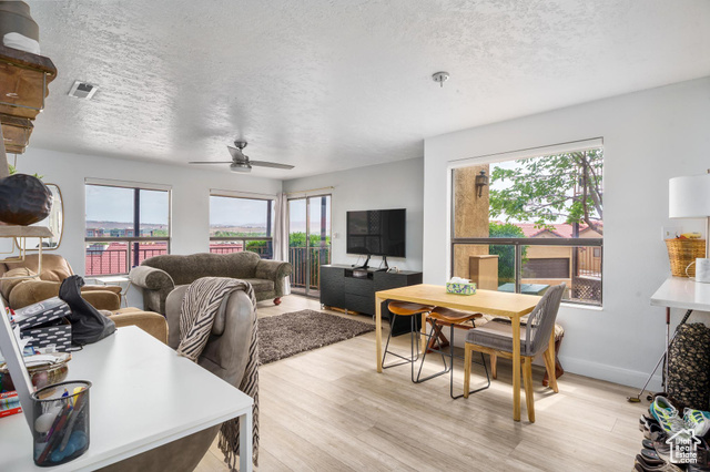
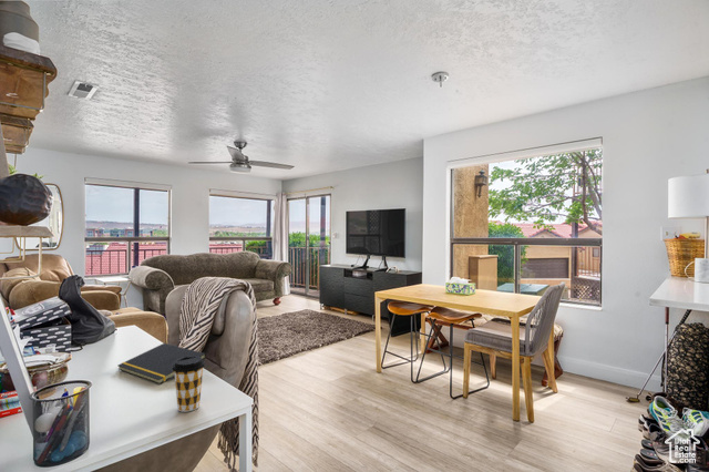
+ notepad [117,342,207,384]
+ coffee cup [172,357,206,413]
